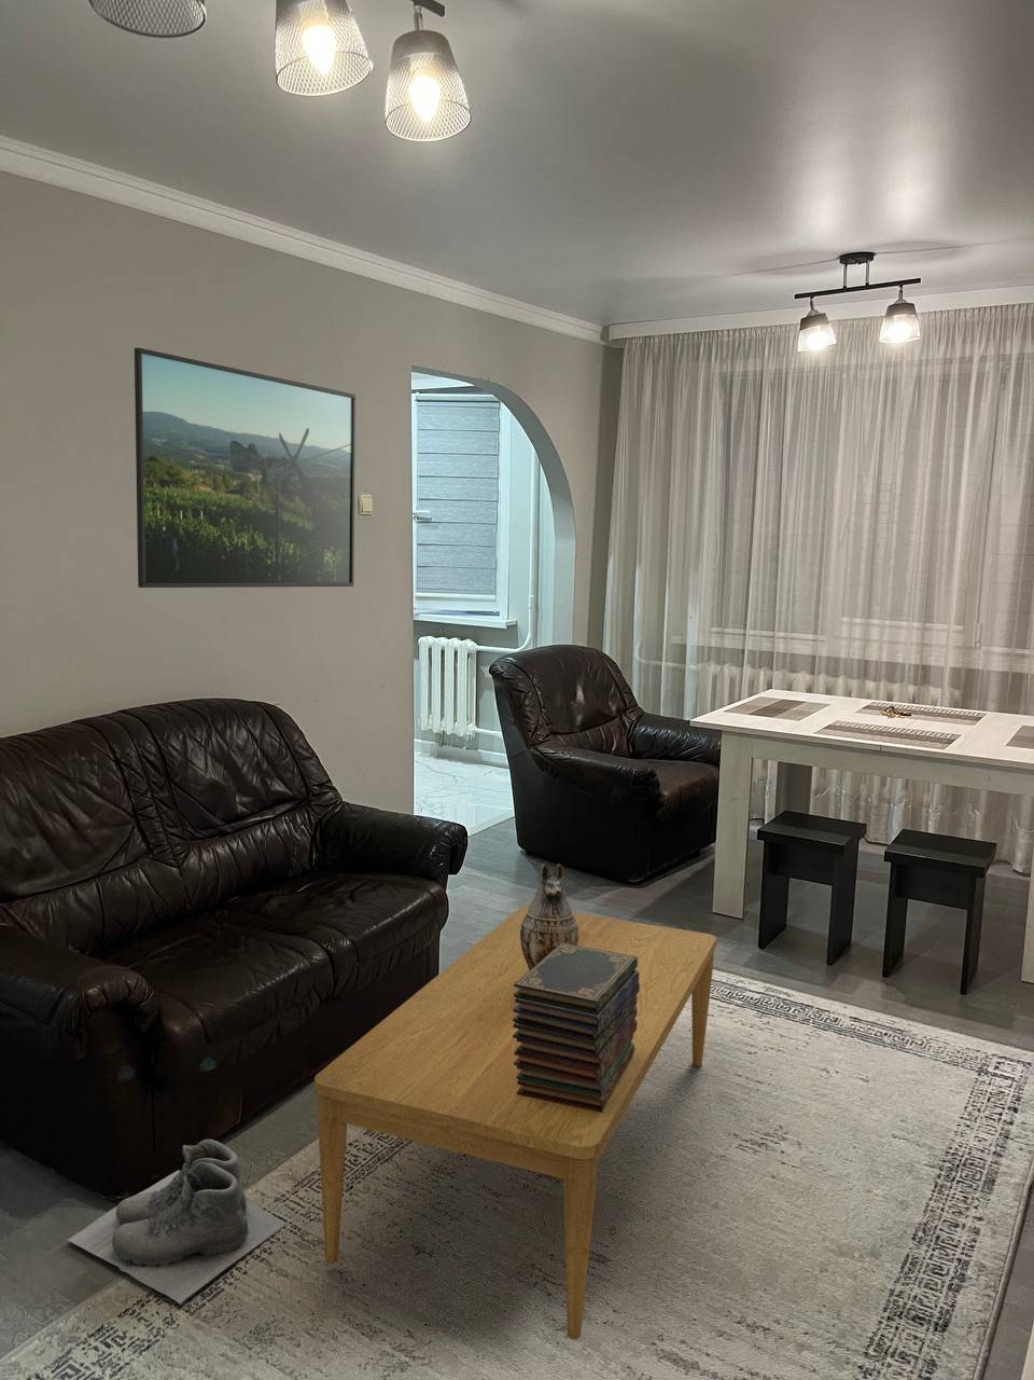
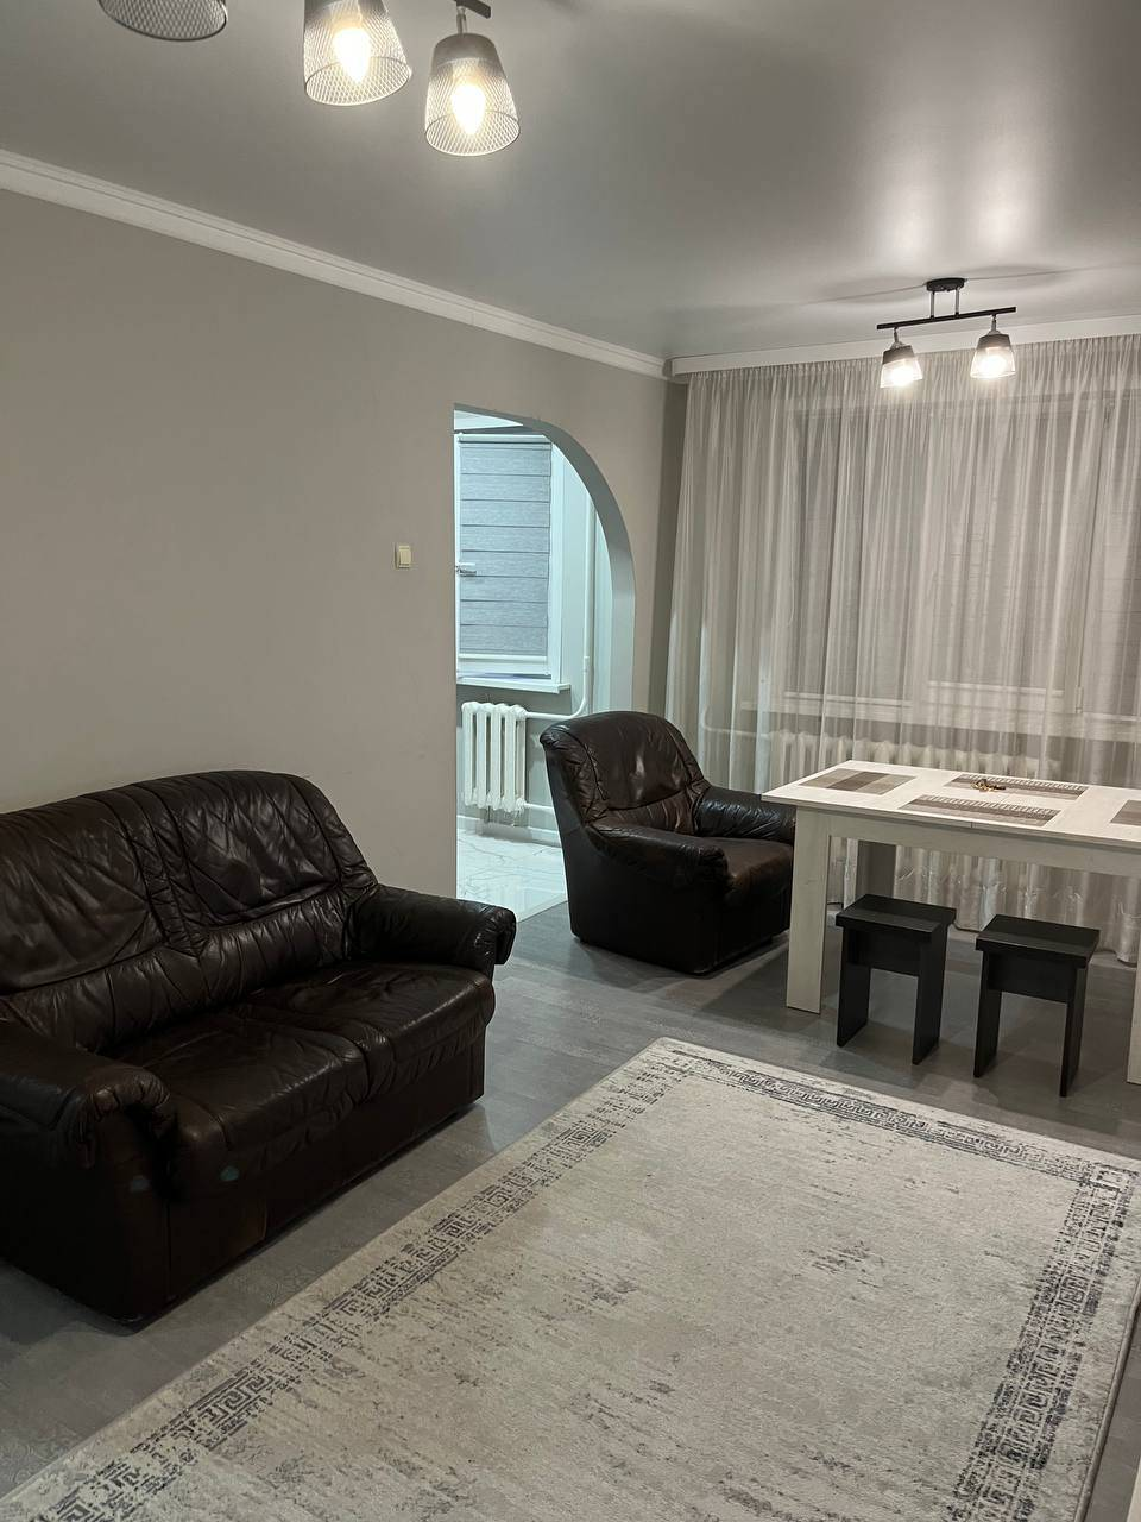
- decorative vase [520,863,579,970]
- coffee table [314,905,717,1340]
- book stack [513,942,640,1113]
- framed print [134,347,356,589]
- boots [66,1139,289,1305]
